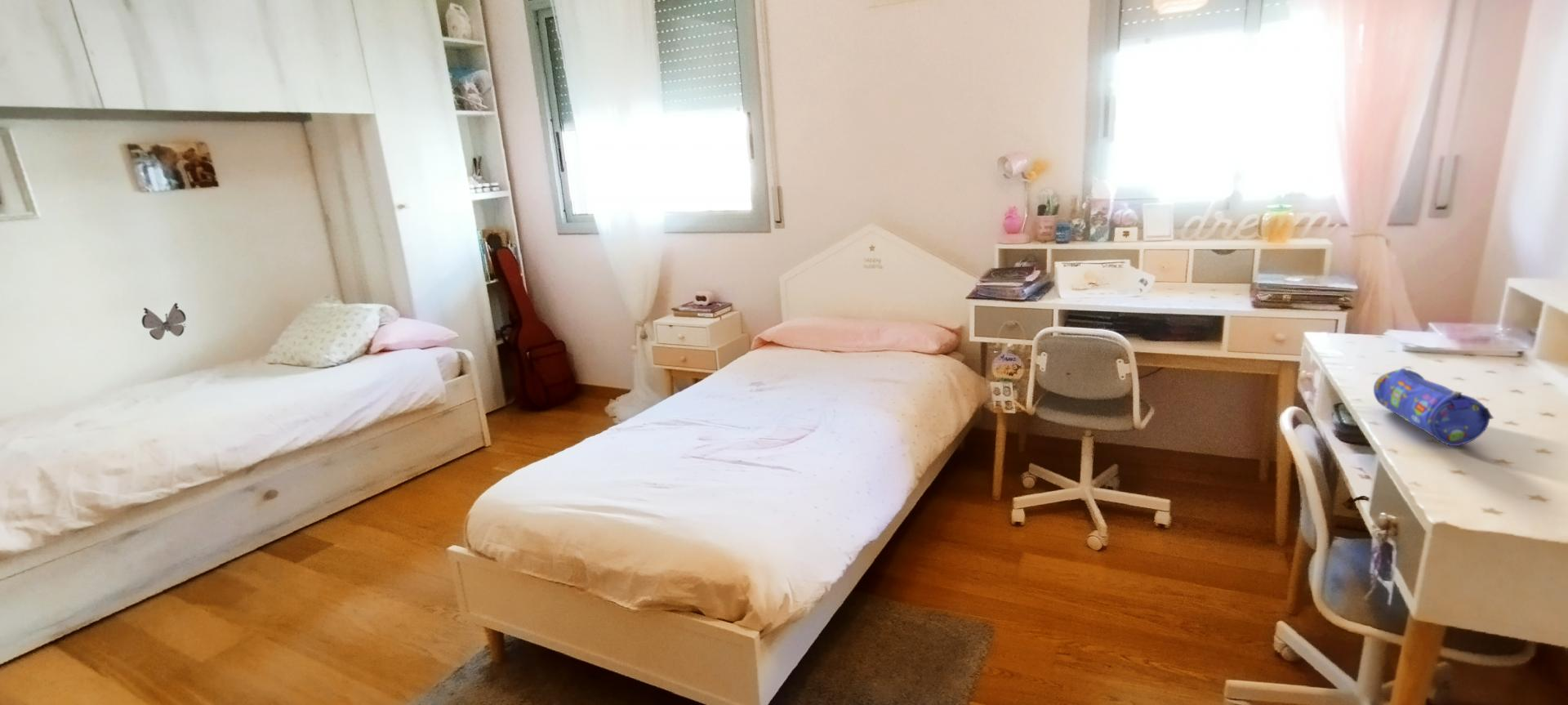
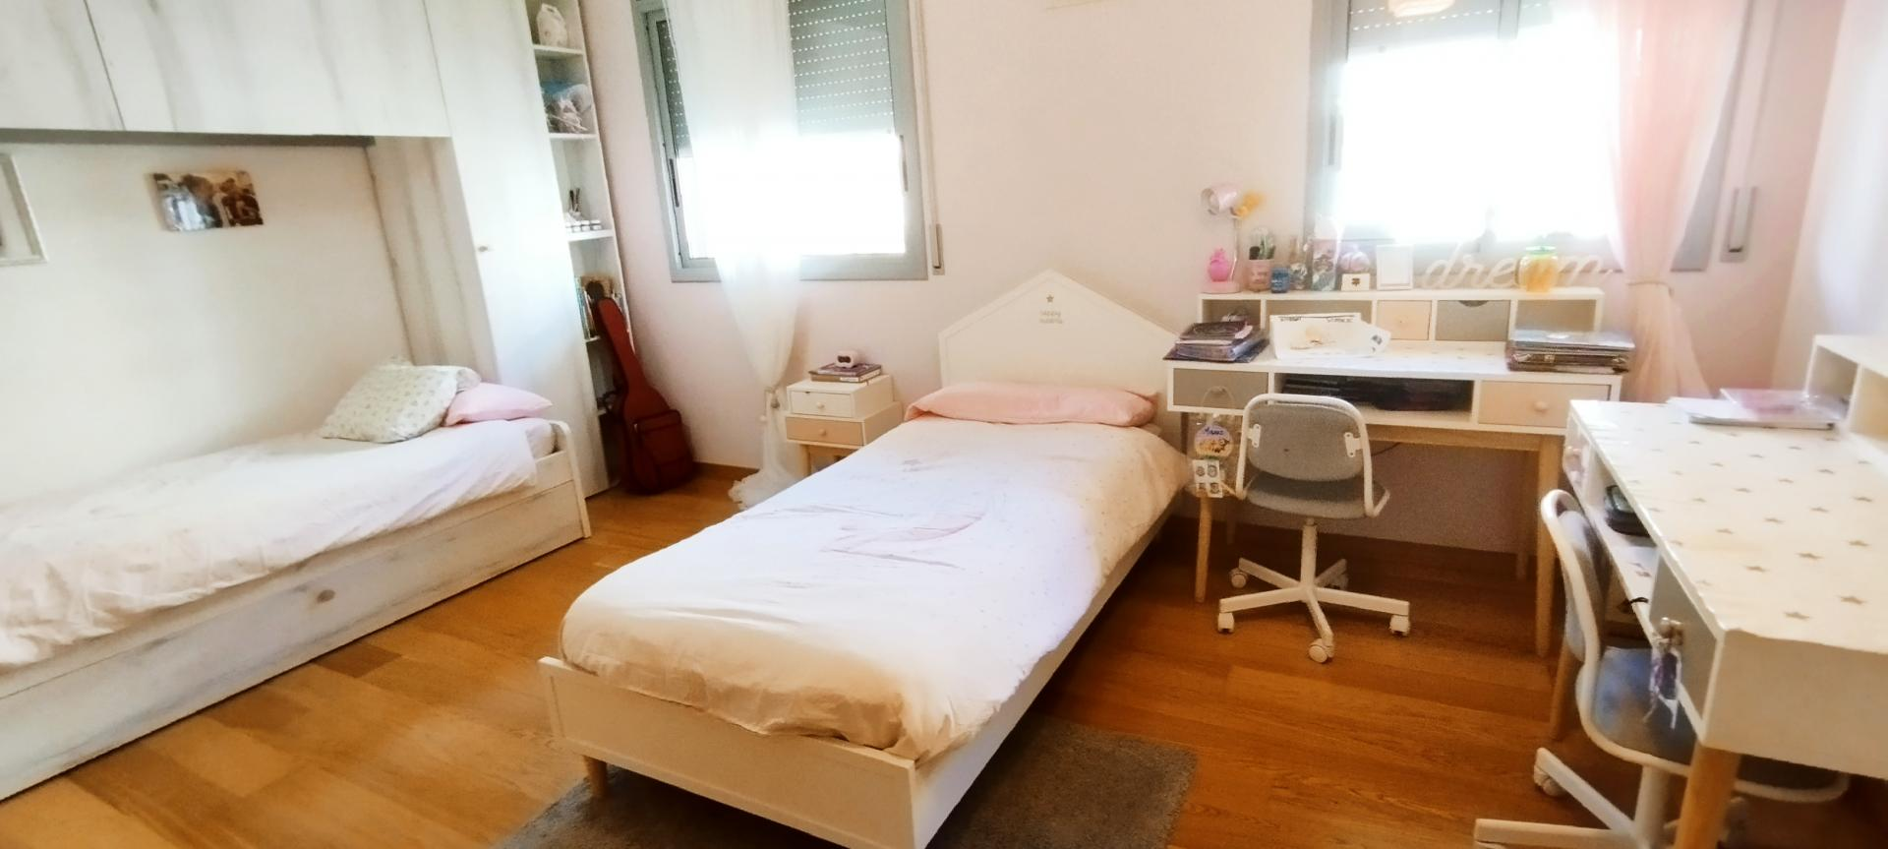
- pencil case [1373,368,1495,447]
- decorative butterfly [141,302,187,341]
